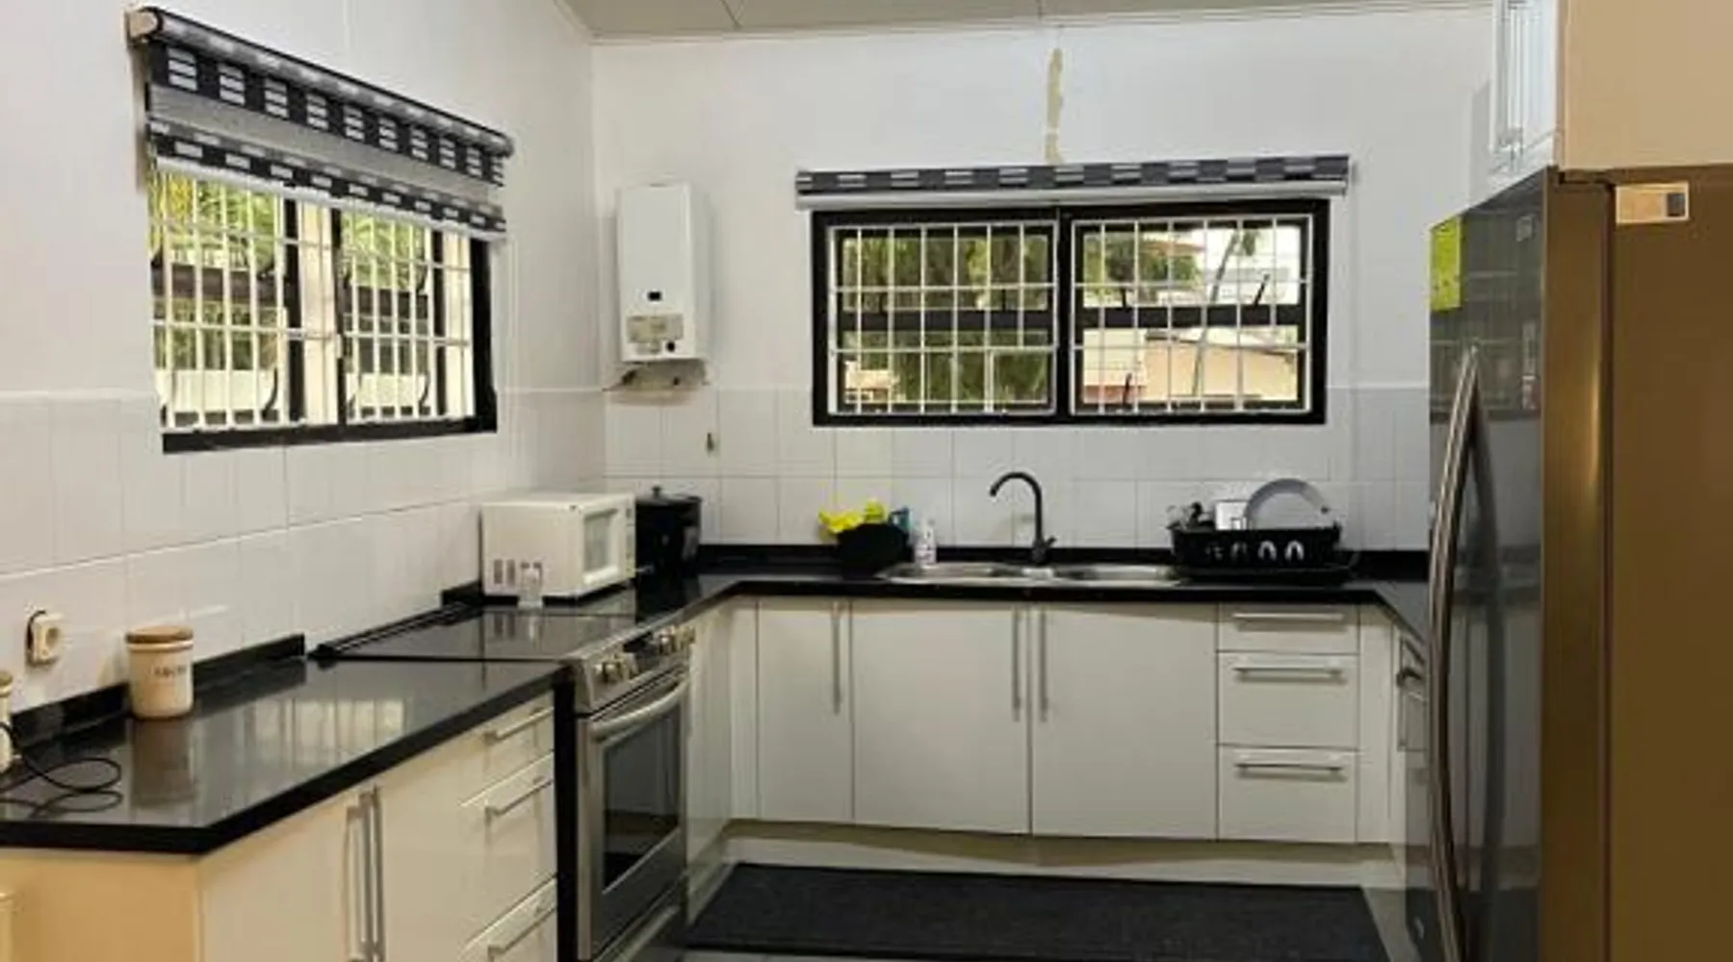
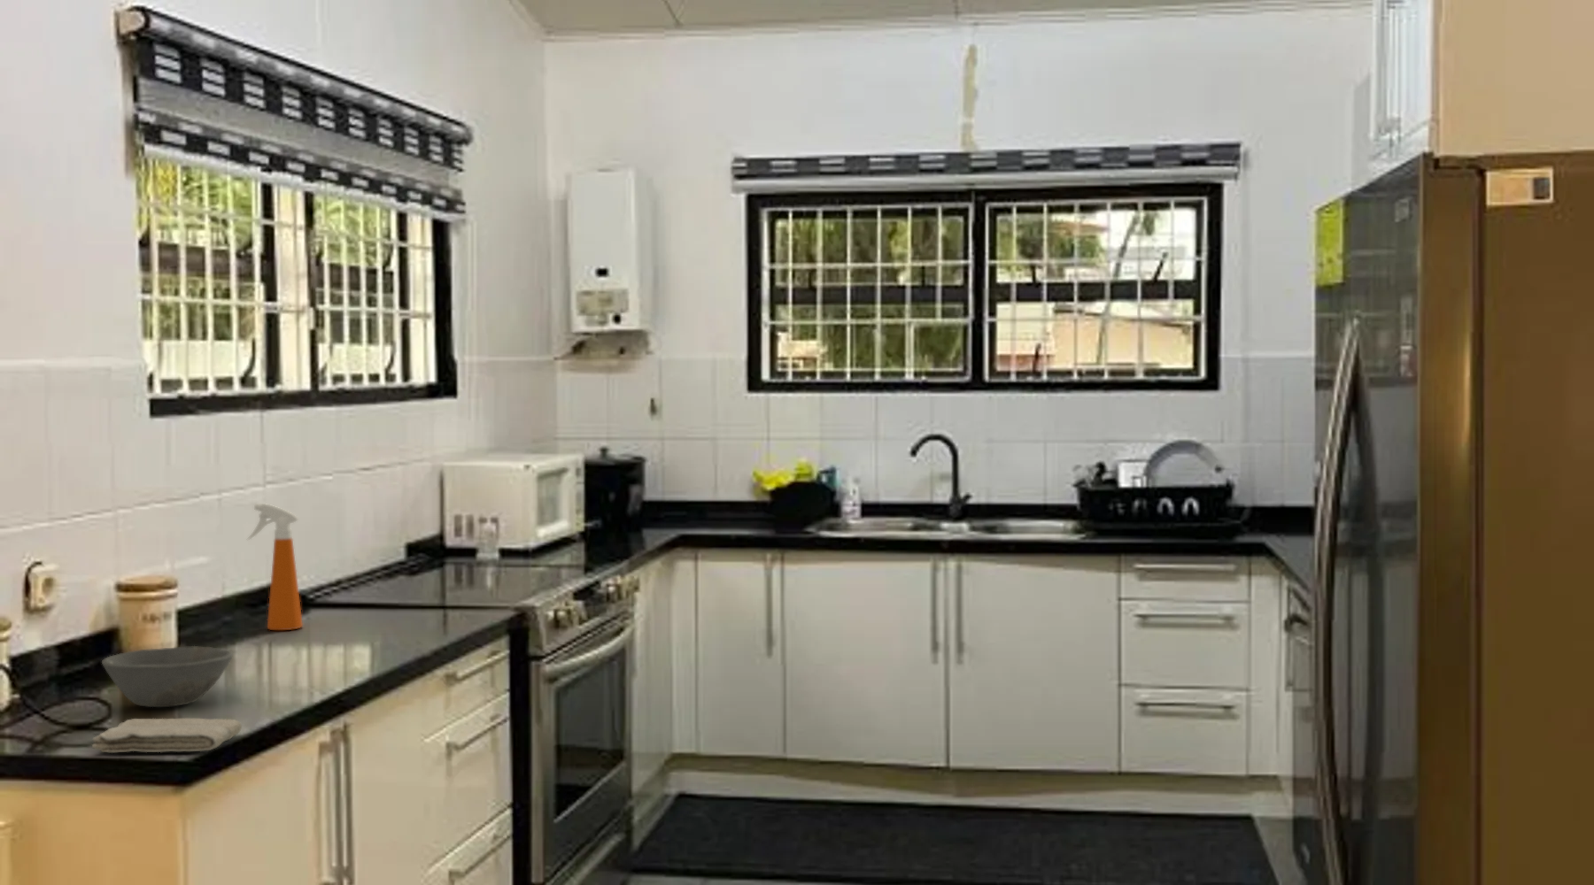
+ spray bottle [246,502,304,631]
+ washcloth [92,718,243,753]
+ bowl [101,645,233,708]
